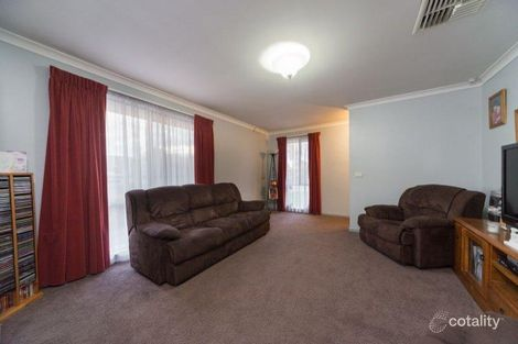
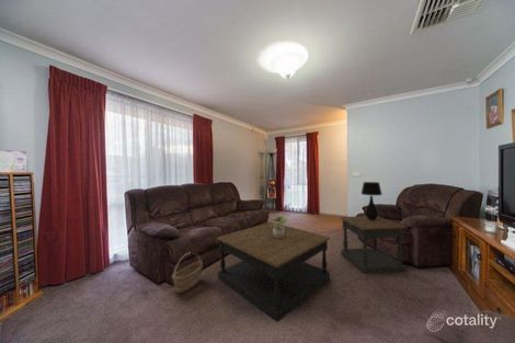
+ coffee table [216,221,331,323]
+ basket [171,252,204,295]
+ potted plant [271,214,291,238]
+ side table [339,215,408,275]
+ table lamp [360,181,384,220]
